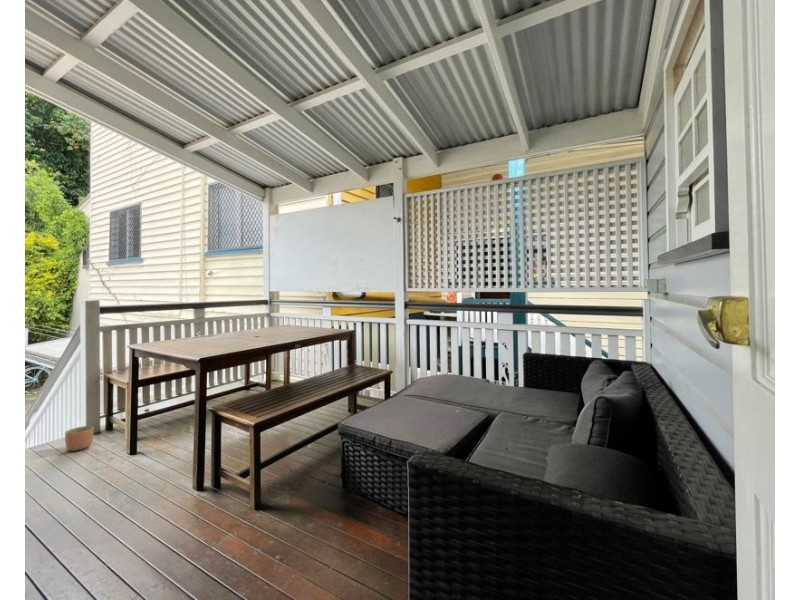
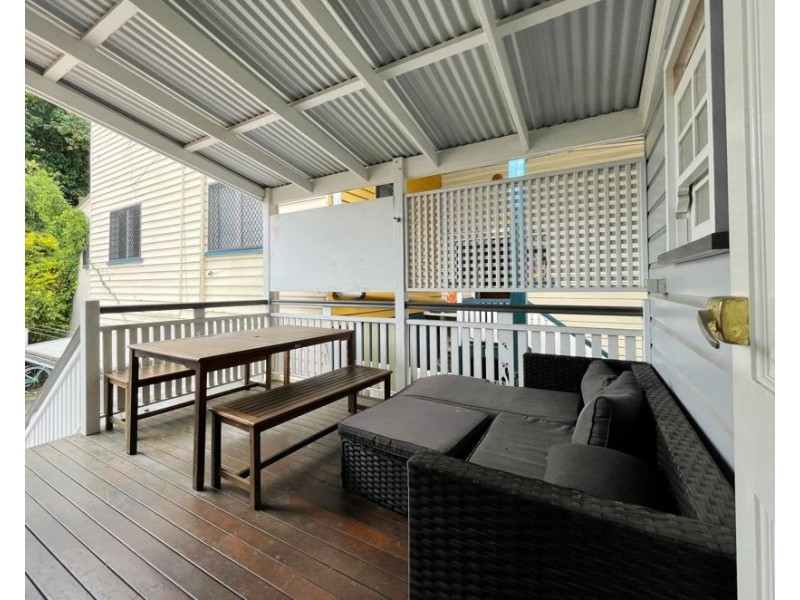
- planter [64,425,94,452]
